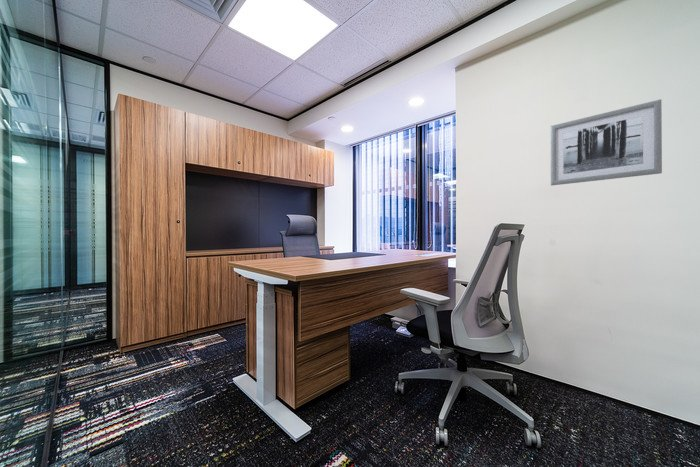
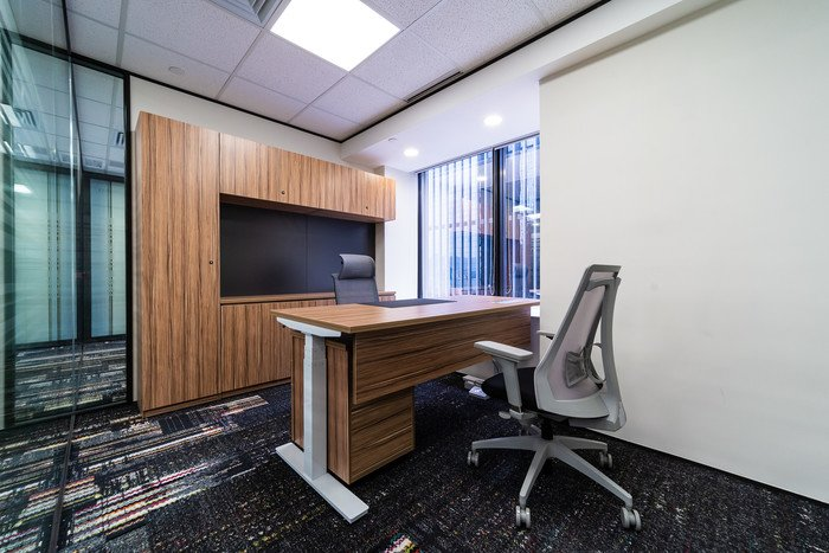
- wall art [549,98,663,187]
